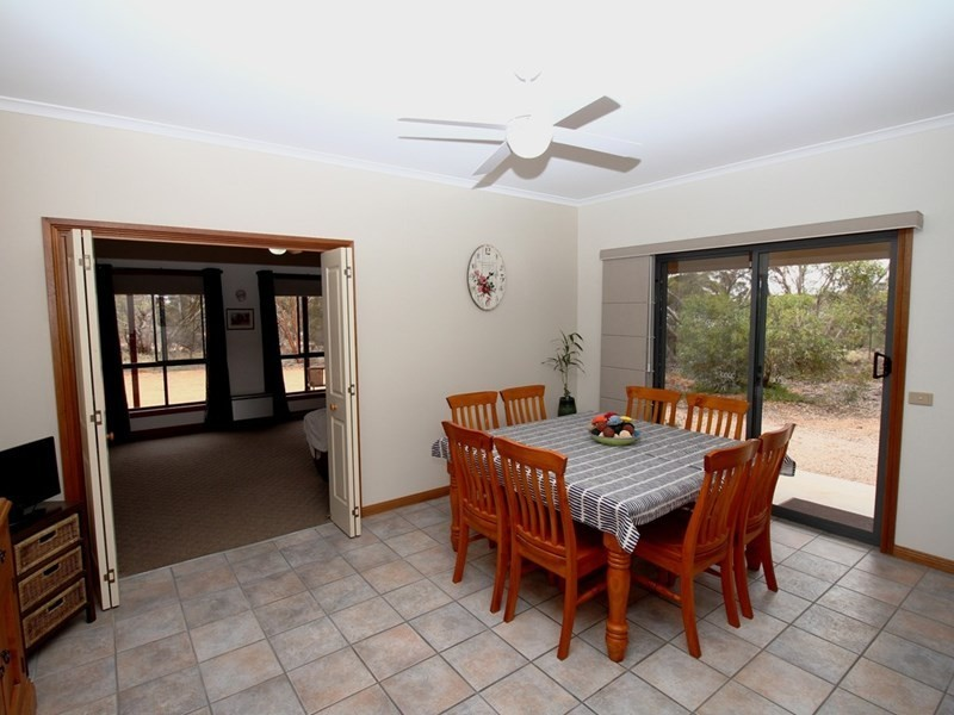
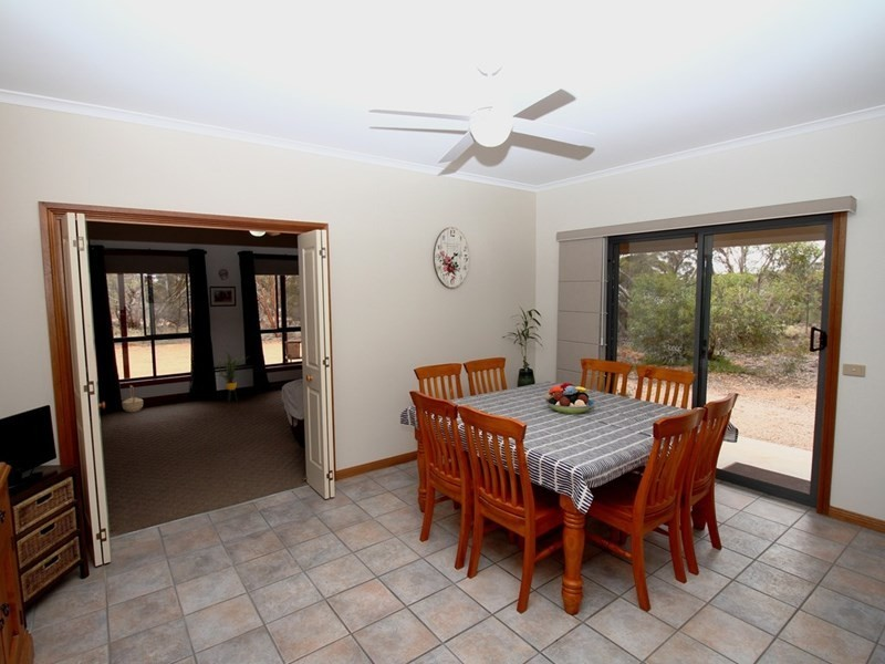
+ house plant [215,351,250,404]
+ basket [121,384,144,413]
